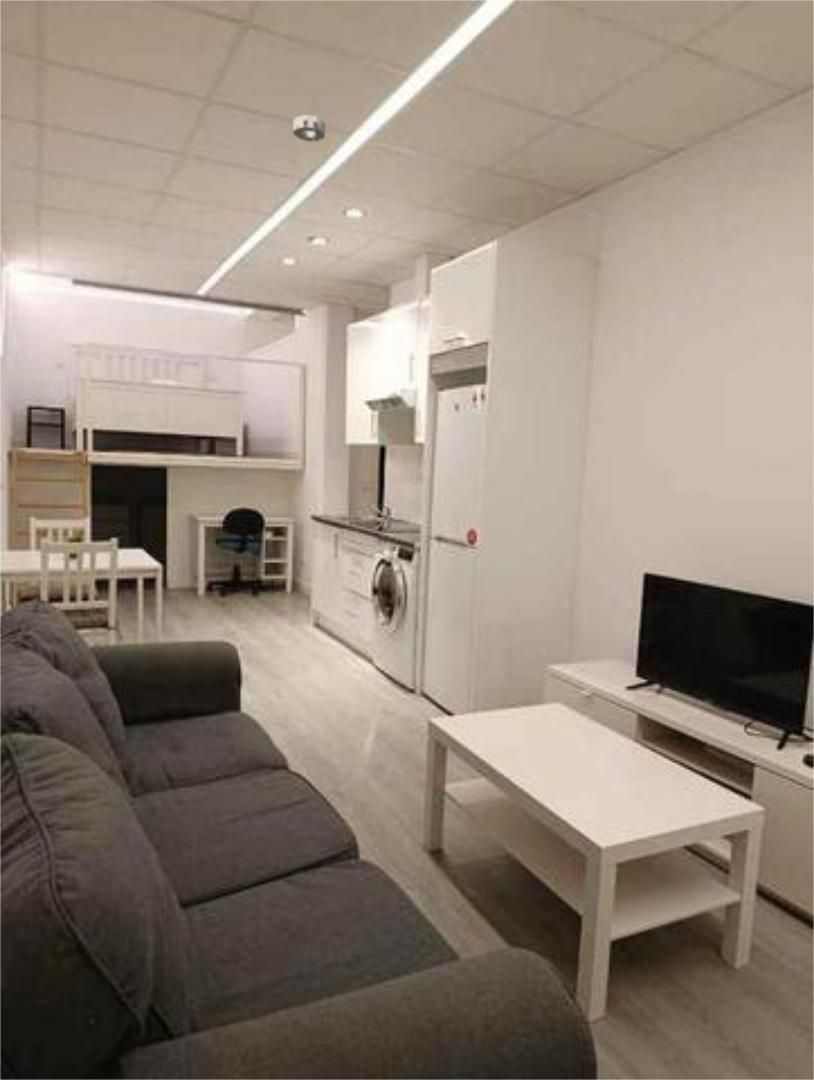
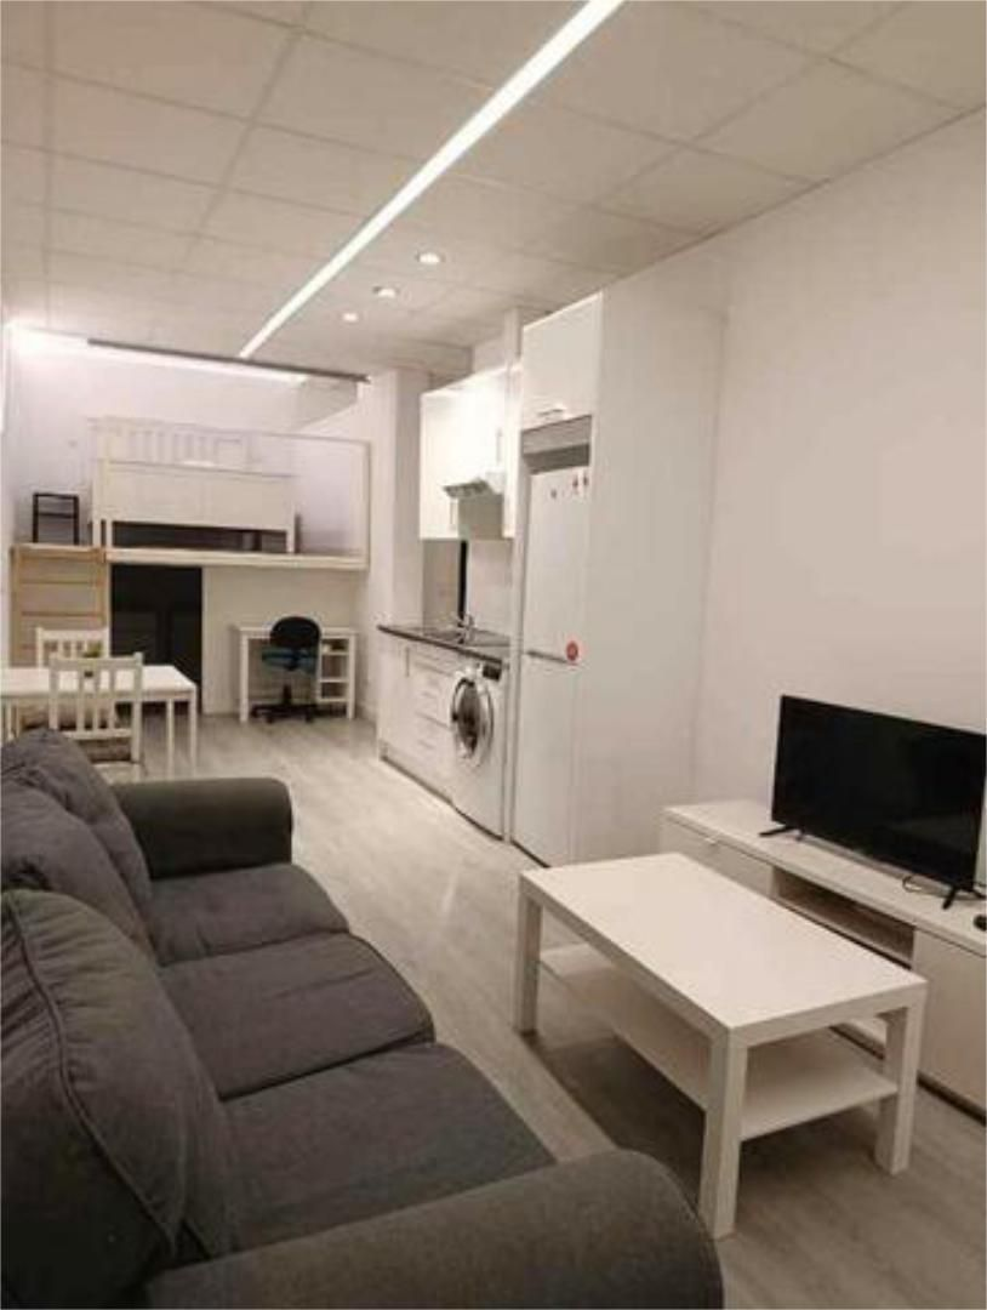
- smoke detector [292,114,326,143]
